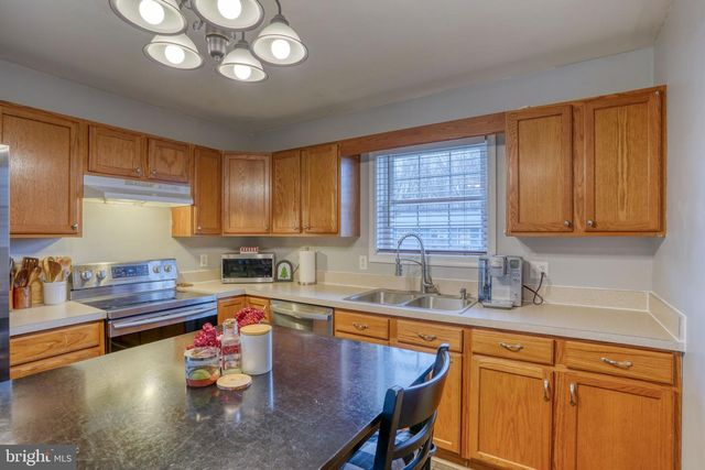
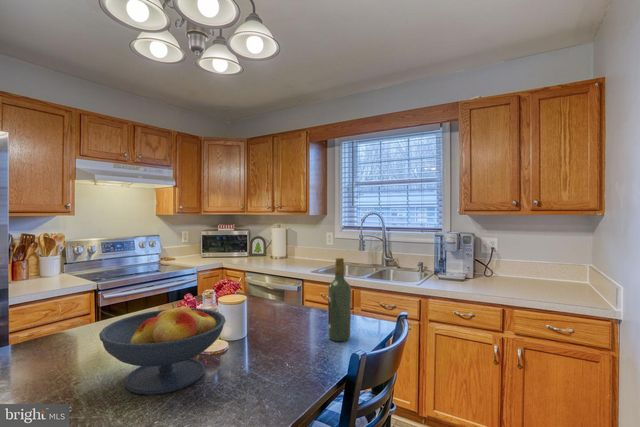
+ wine bottle [327,257,352,342]
+ fruit bowl [98,302,227,396]
